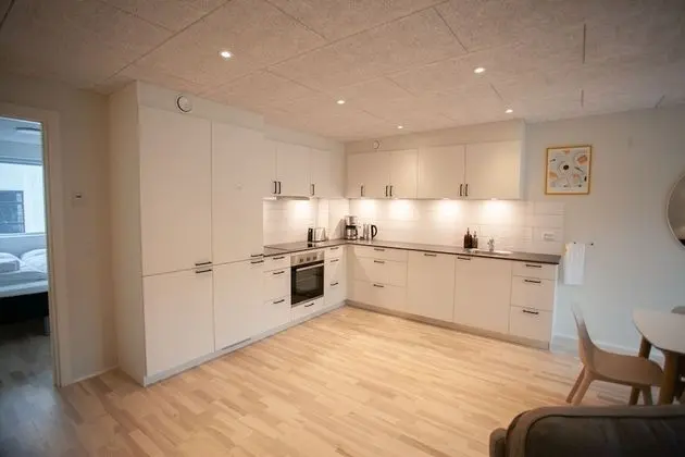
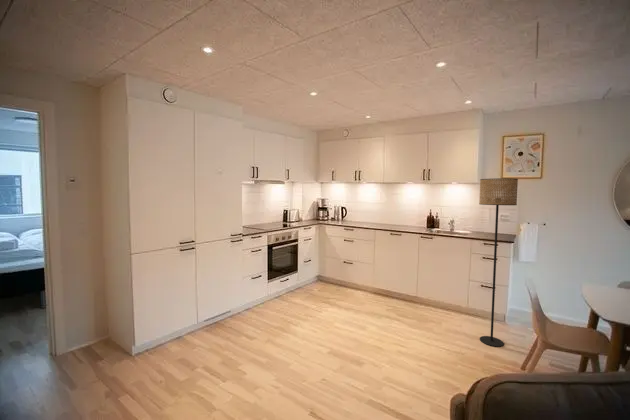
+ floor lamp [478,177,519,348]
